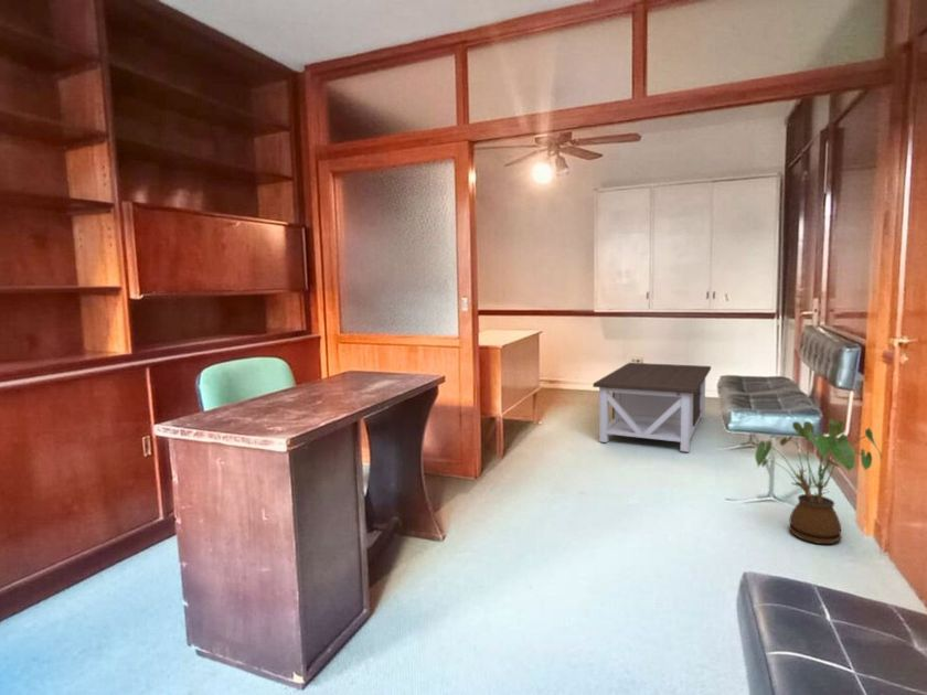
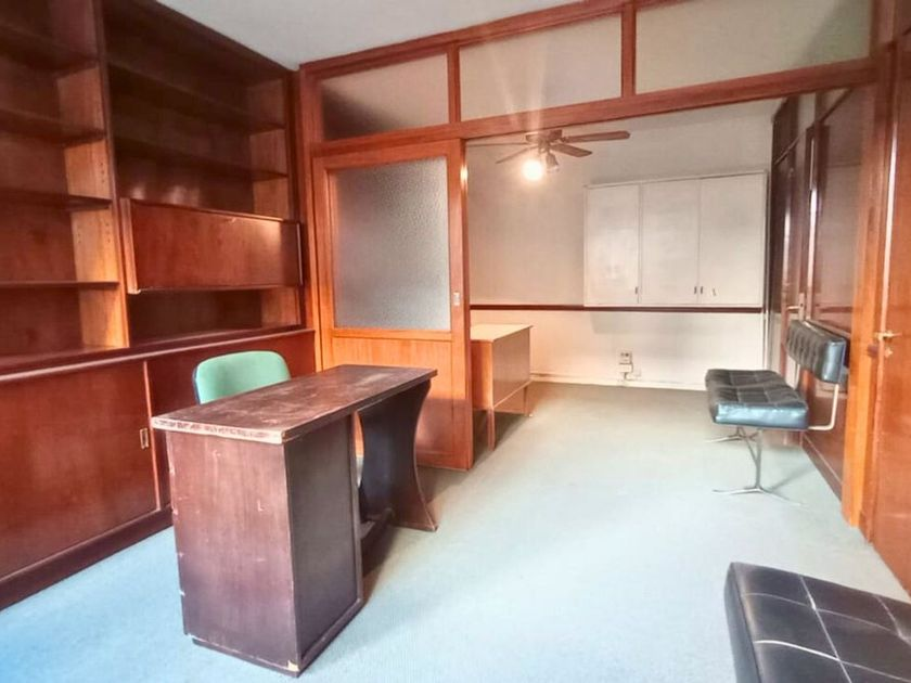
- coffee table [592,362,712,453]
- house plant [754,418,883,545]
